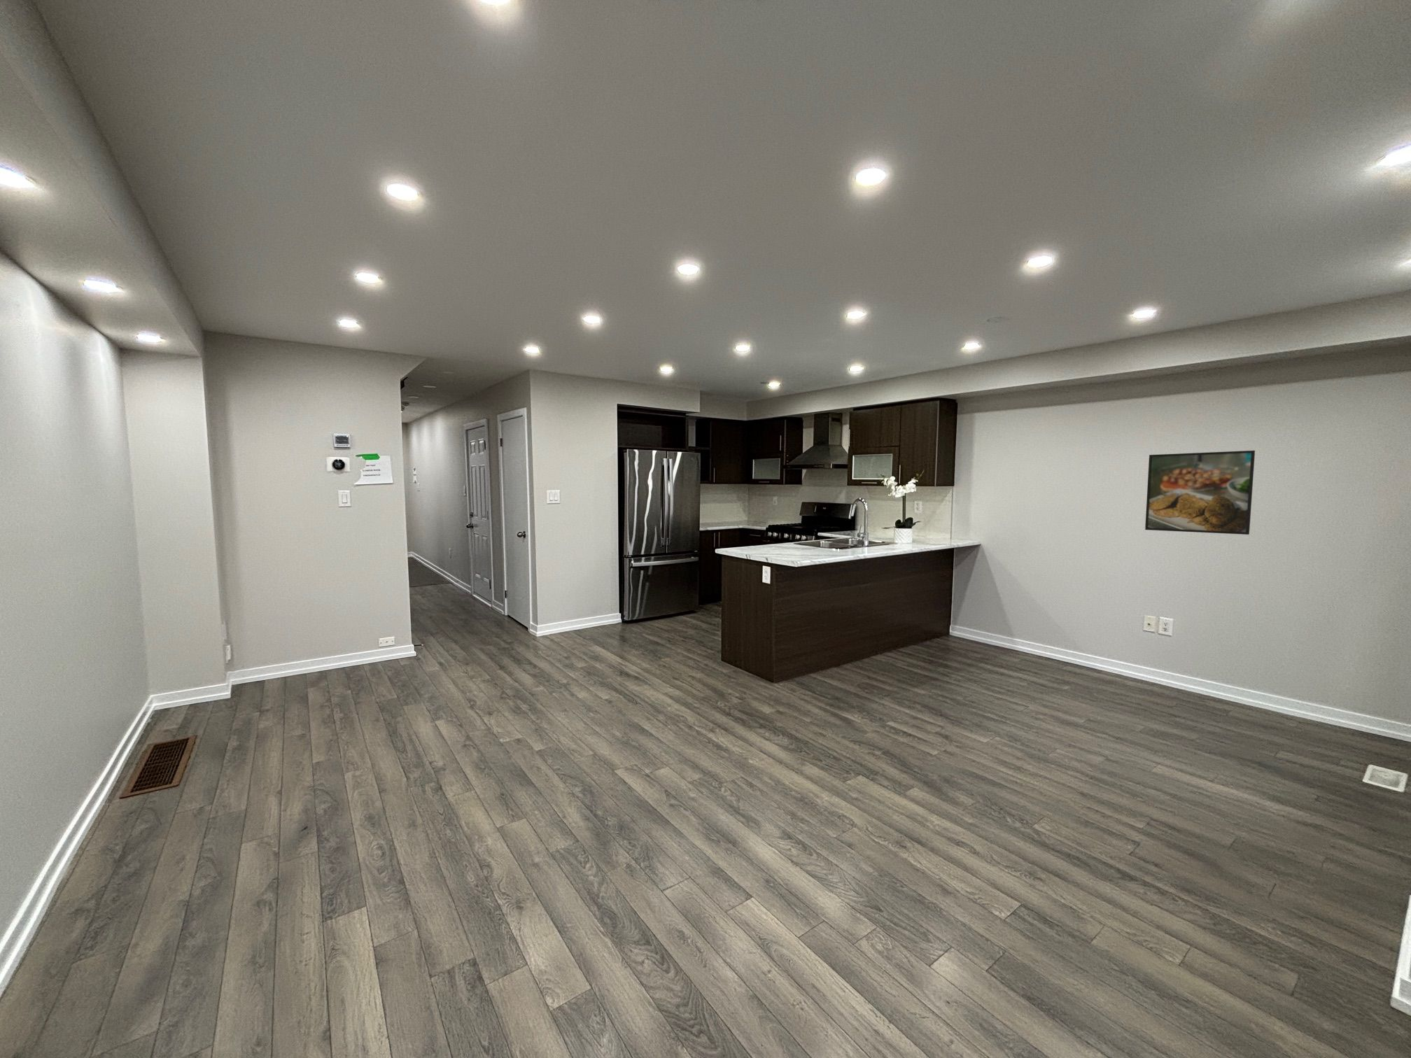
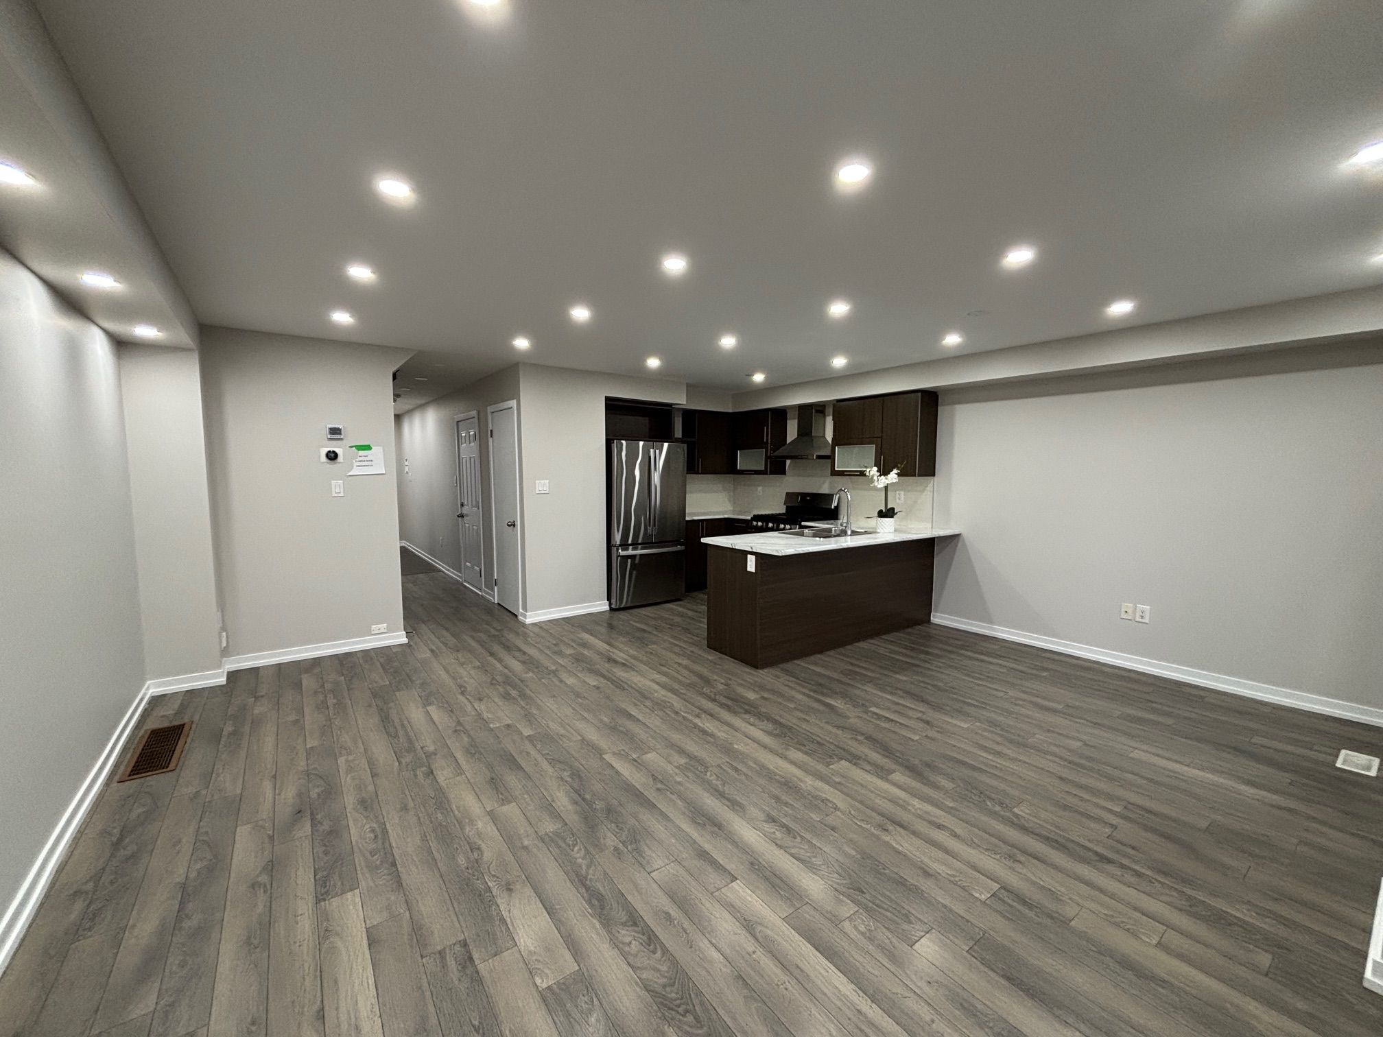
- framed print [1144,450,1255,536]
